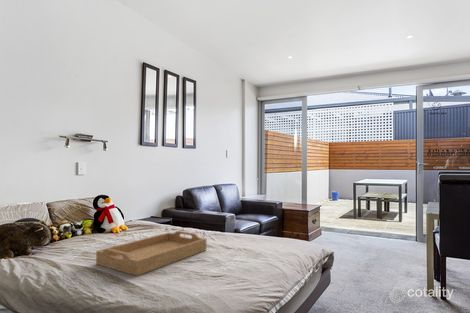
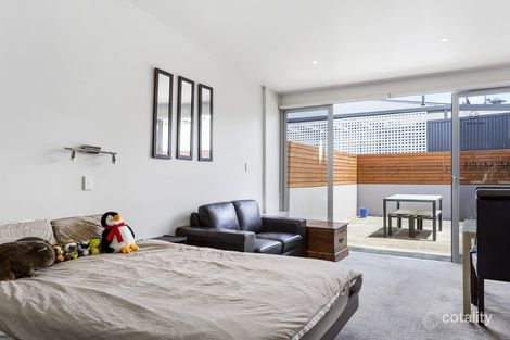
- serving tray [95,230,207,277]
